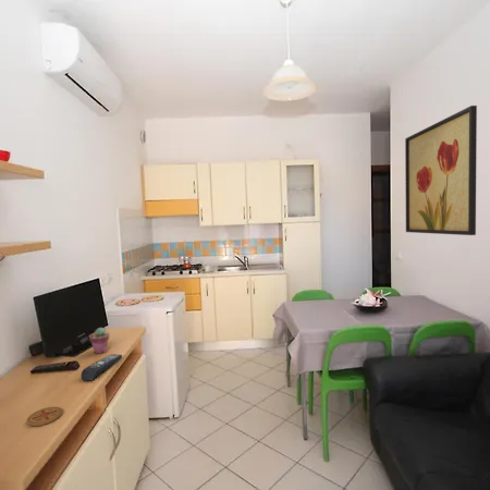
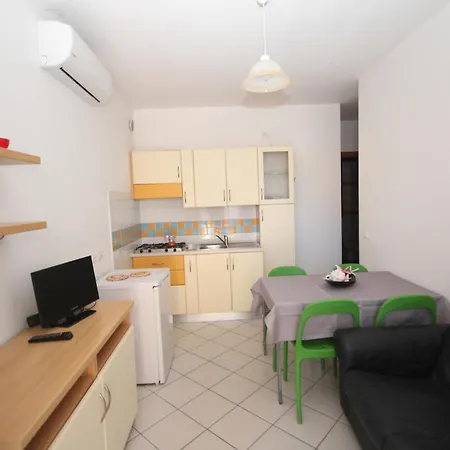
- remote control [79,354,123,381]
- coaster [26,406,63,427]
- potted succulent [88,327,110,355]
- wall art [404,105,478,236]
